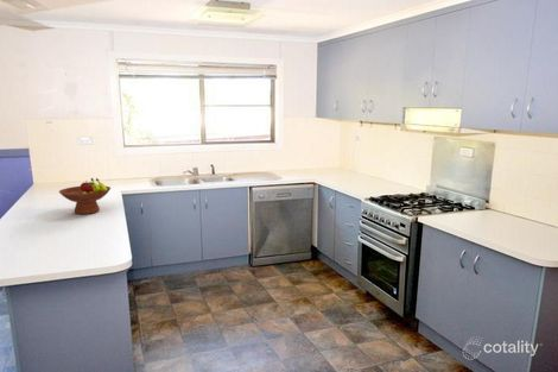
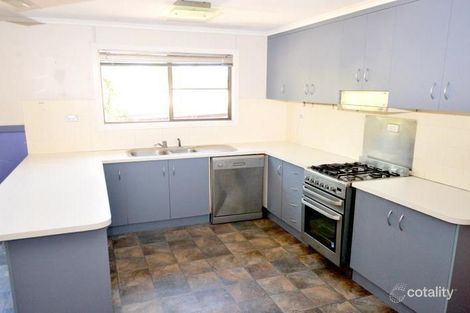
- fruit bowl [58,177,112,215]
